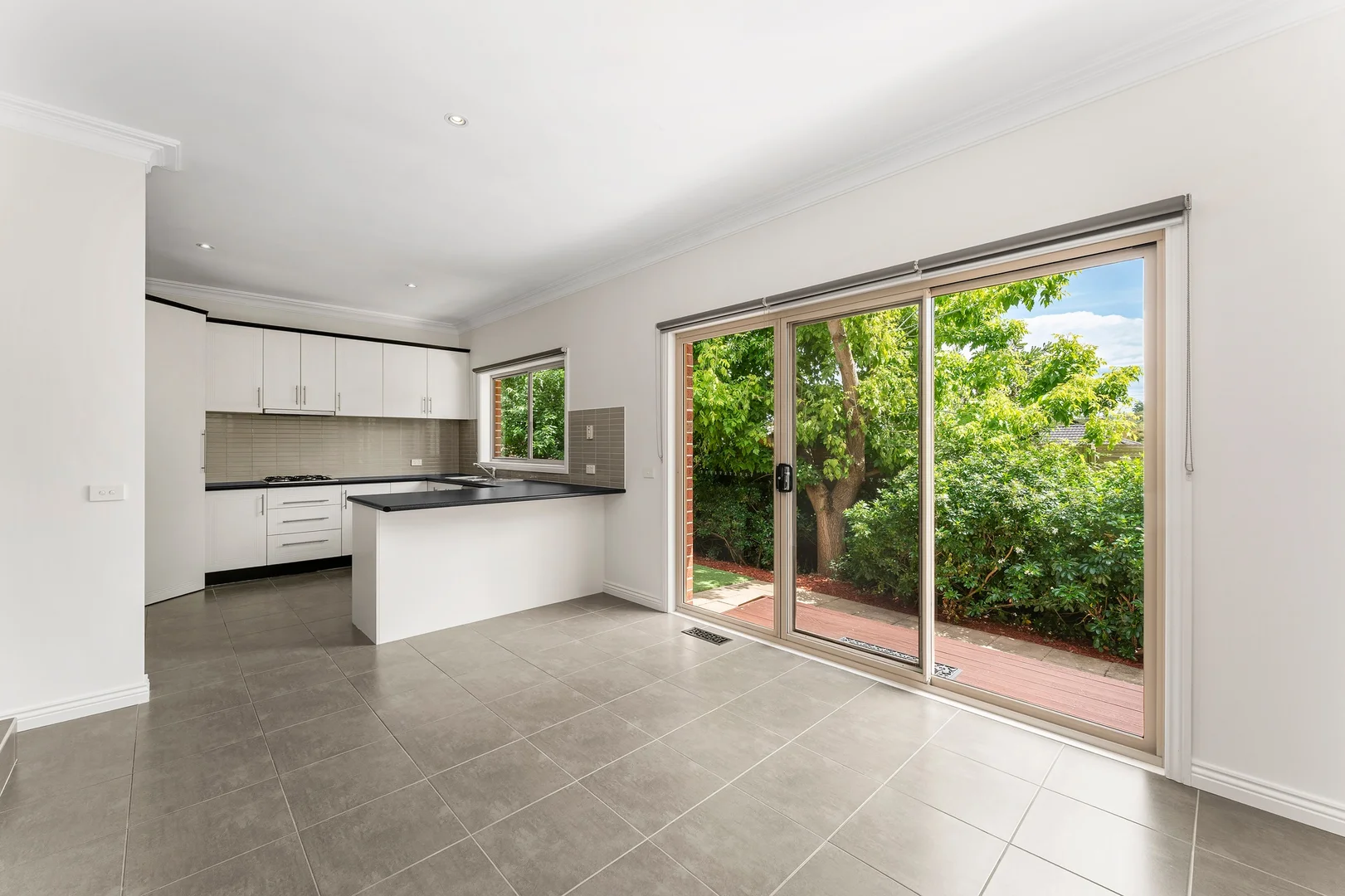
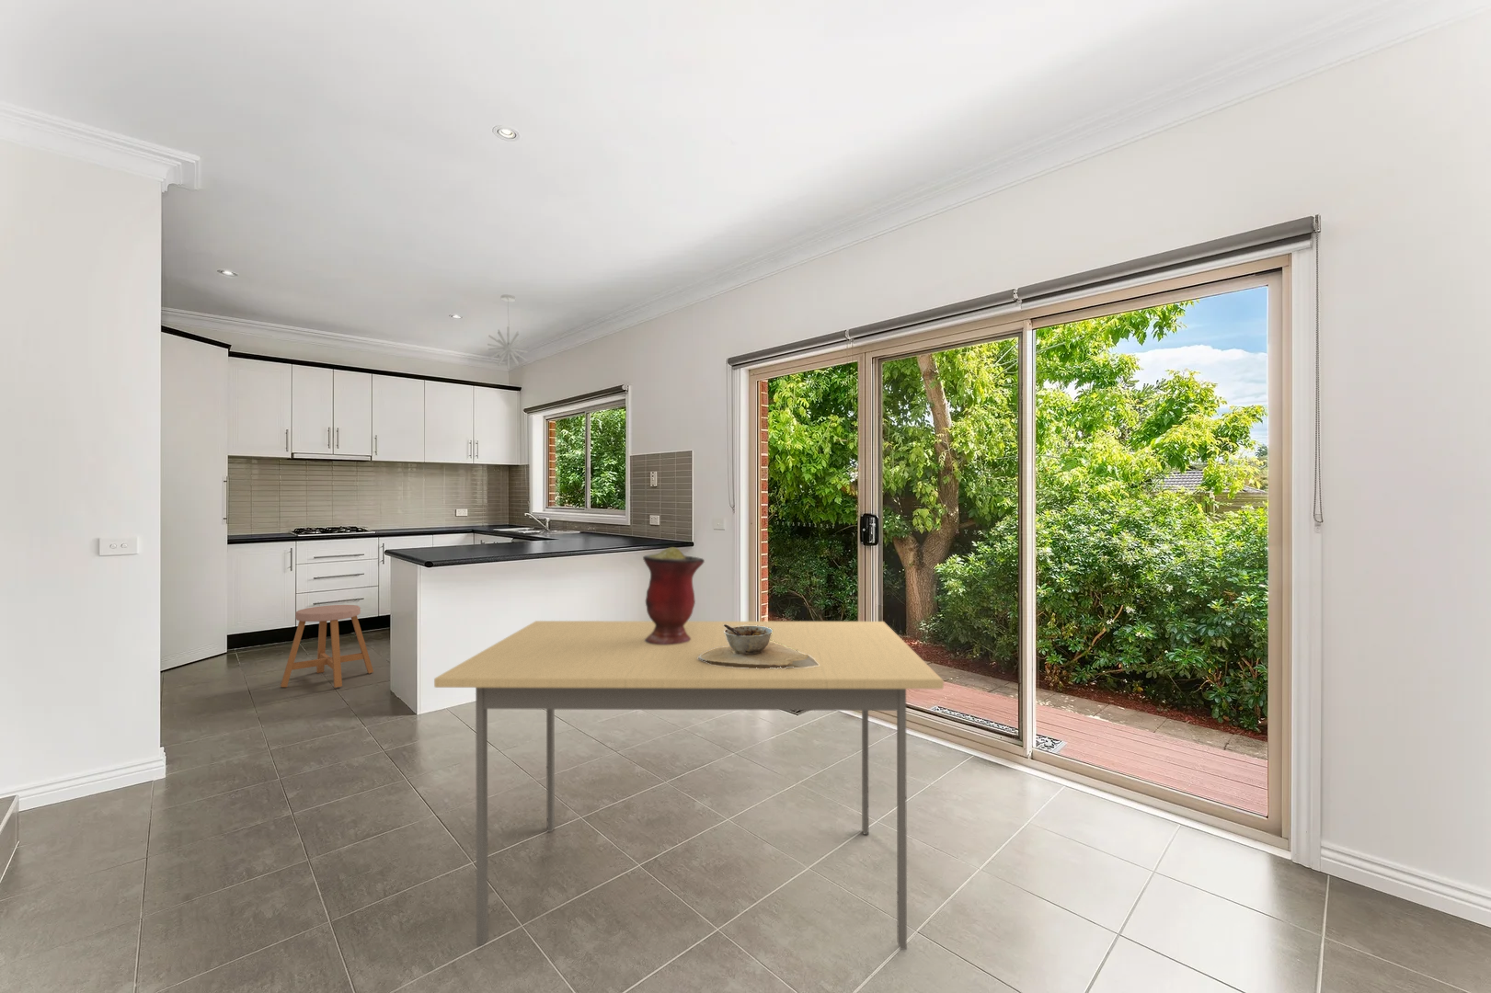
+ dining table [433,620,944,951]
+ pendant light [487,294,530,370]
+ vase [642,546,705,645]
+ bowl [697,624,819,669]
+ stool [279,604,375,688]
